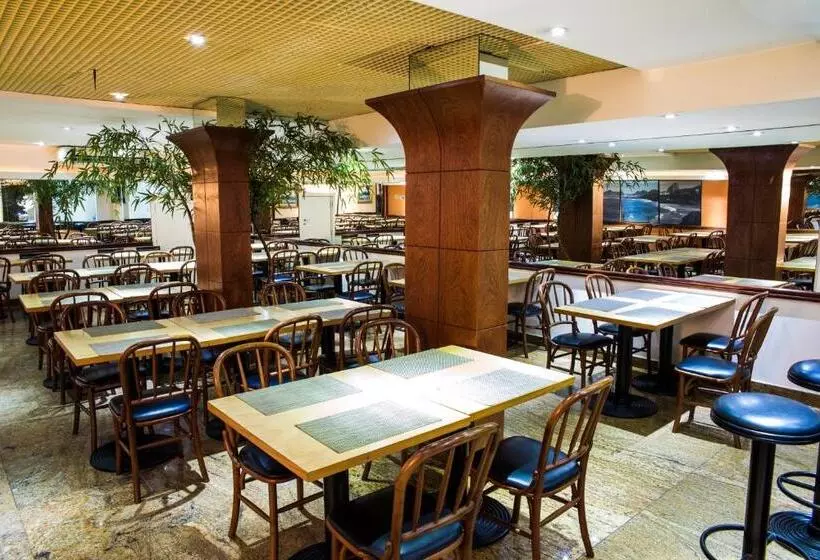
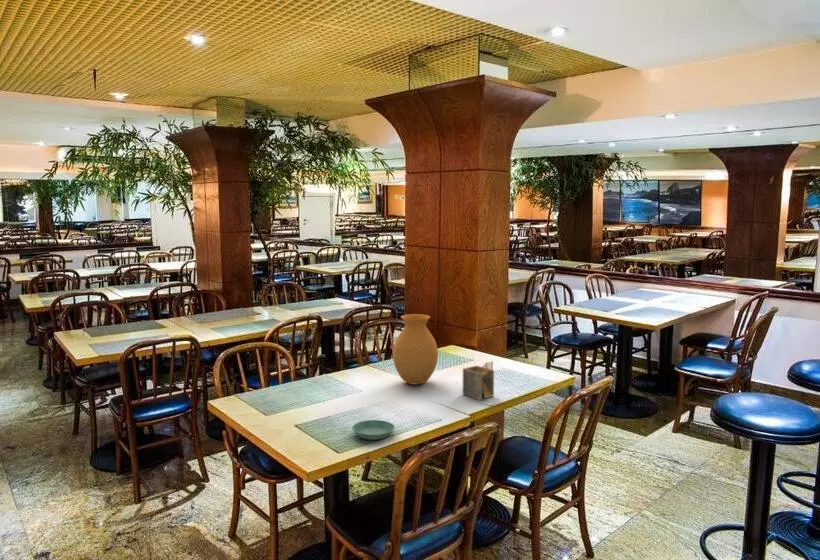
+ saucer [351,419,396,441]
+ napkin holder [462,360,495,401]
+ vase [392,313,439,386]
